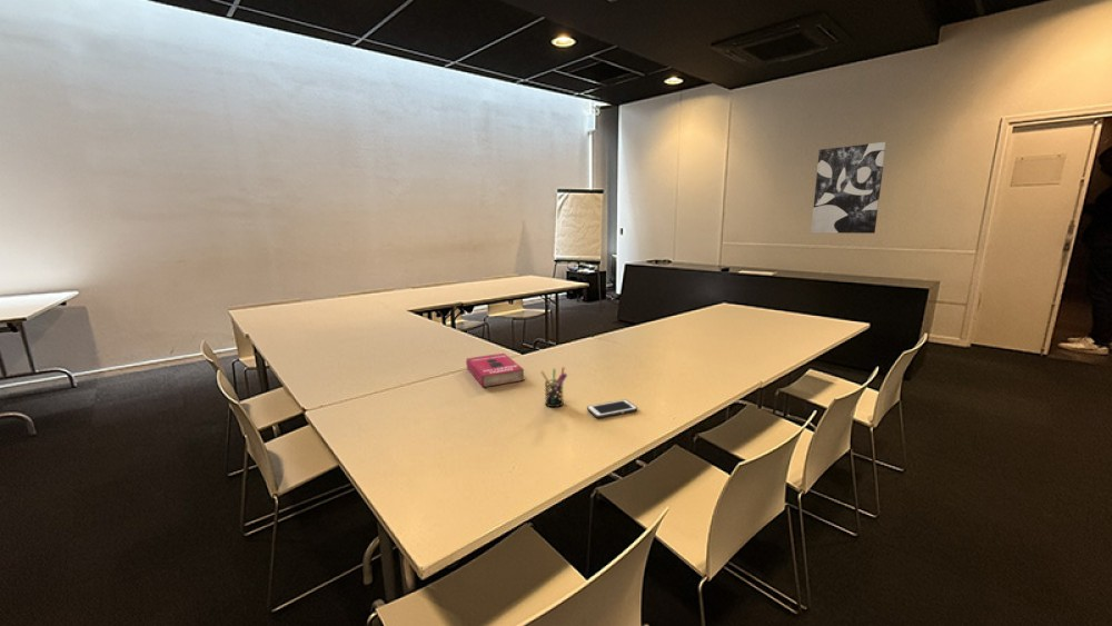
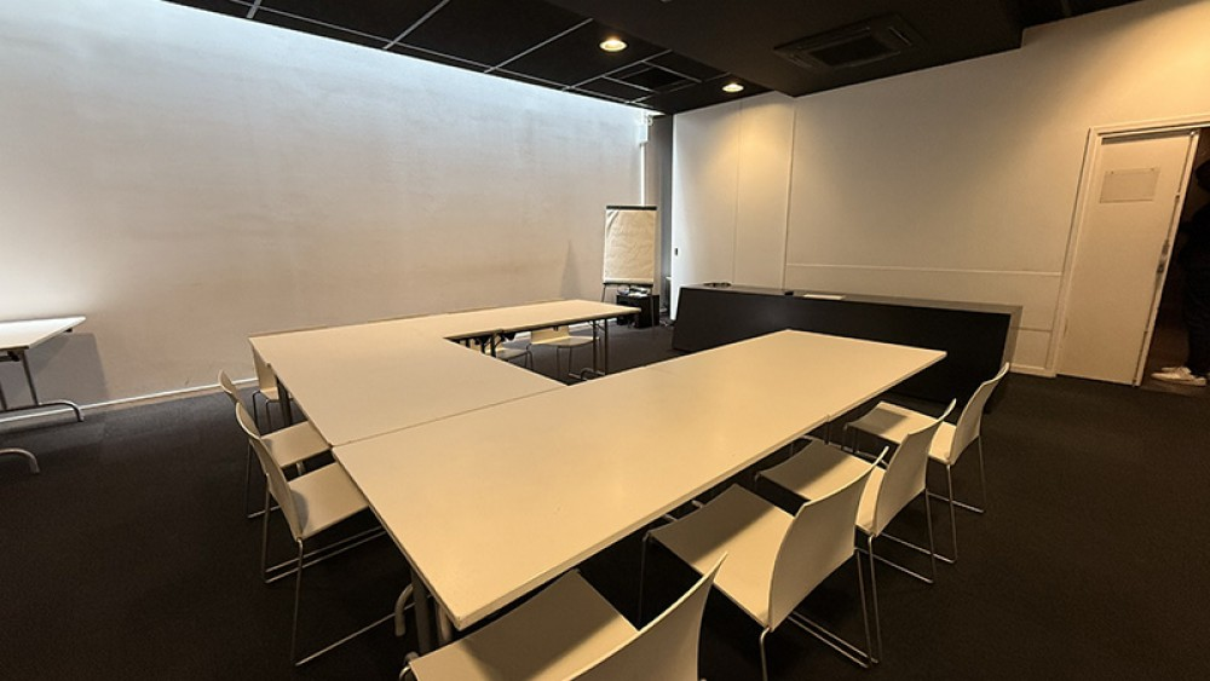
- pen holder [539,366,568,408]
- wall art [810,141,887,235]
- book [465,352,526,388]
- cell phone [586,398,638,419]
